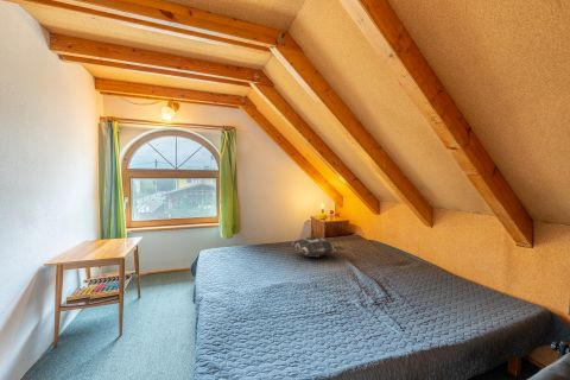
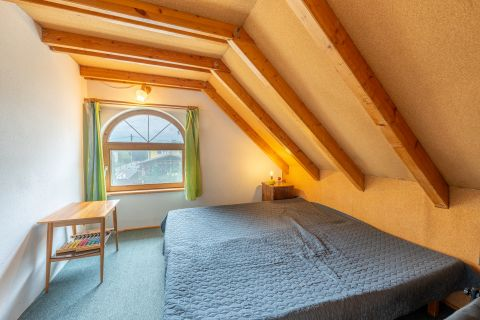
- decorative pillow [287,235,346,258]
